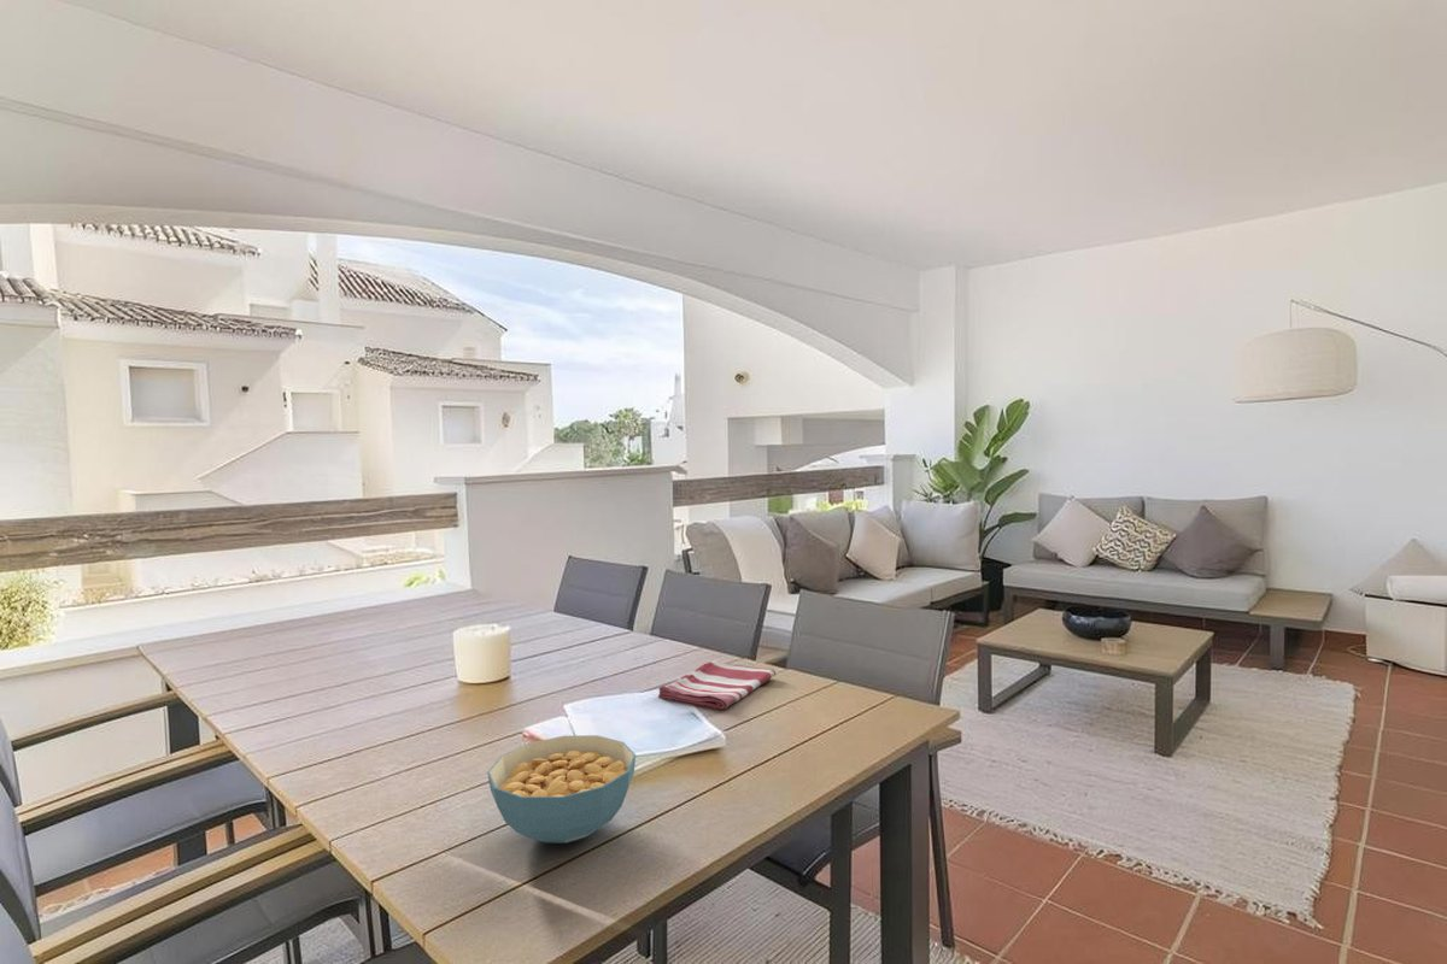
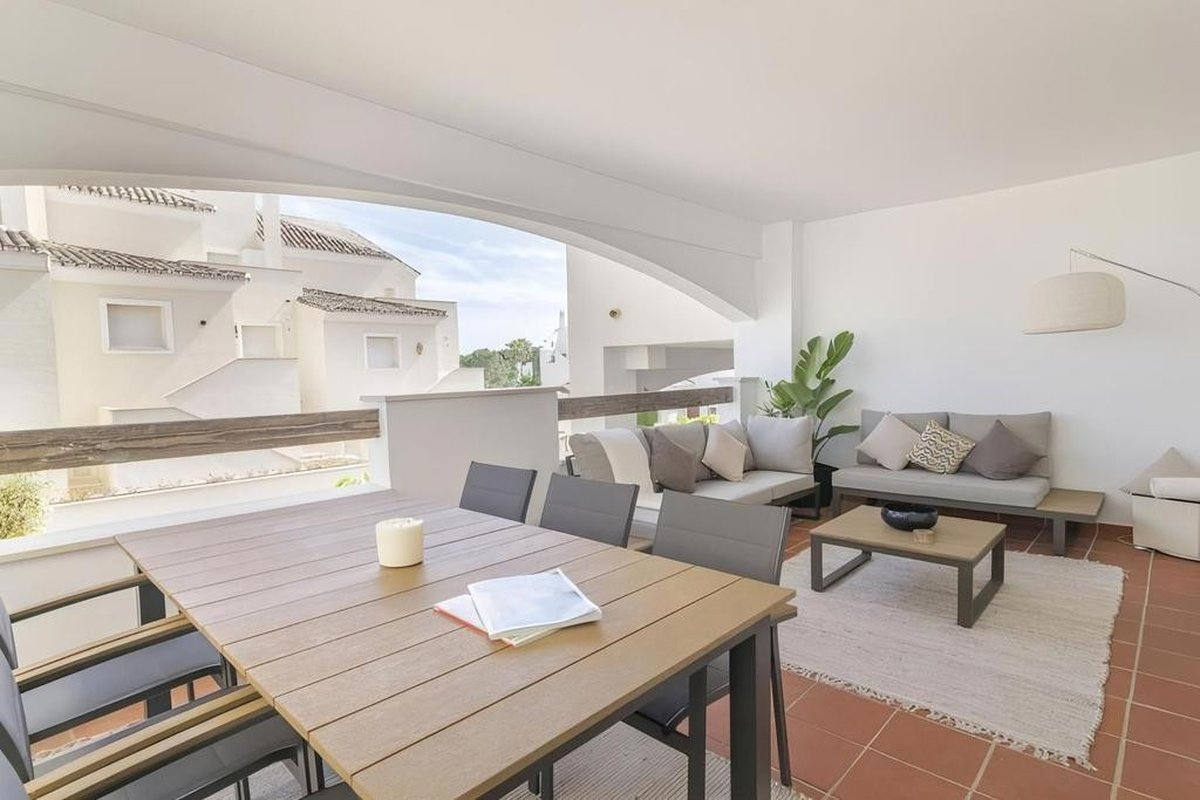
- dish towel [657,659,777,711]
- cereal bowl [486,734,637,845]
